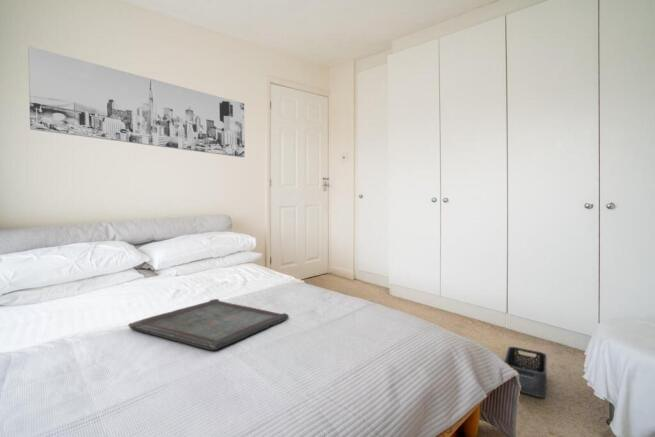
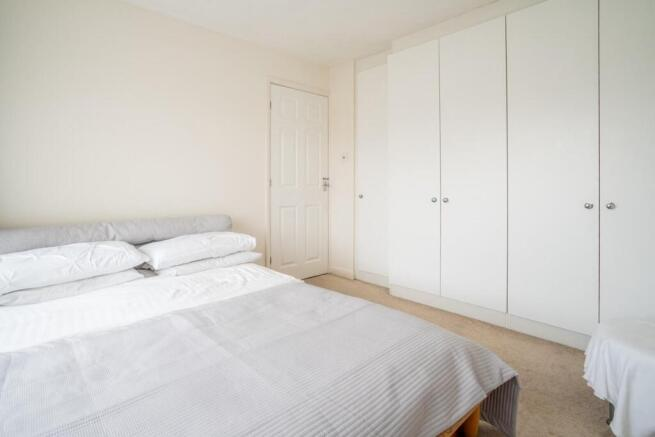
- serving tray [127,298,290,351]
- wall art [27,45,246,158]
- storage bin [503,346,548,398]
